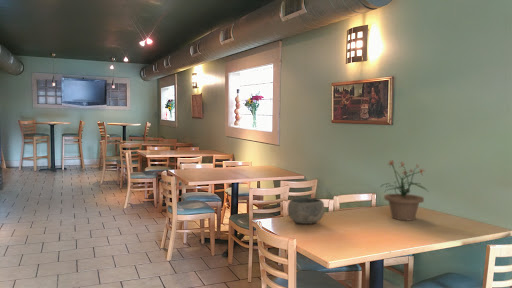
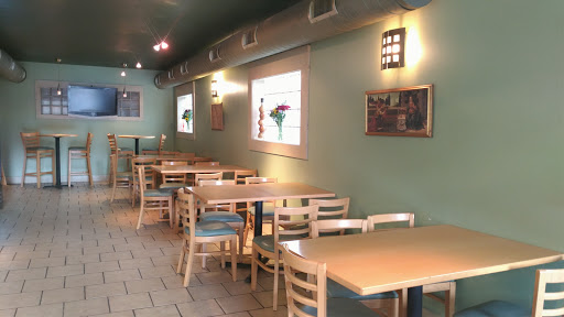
- bowl [287,197,326,225]
- potted plant [380,159,429,221]
